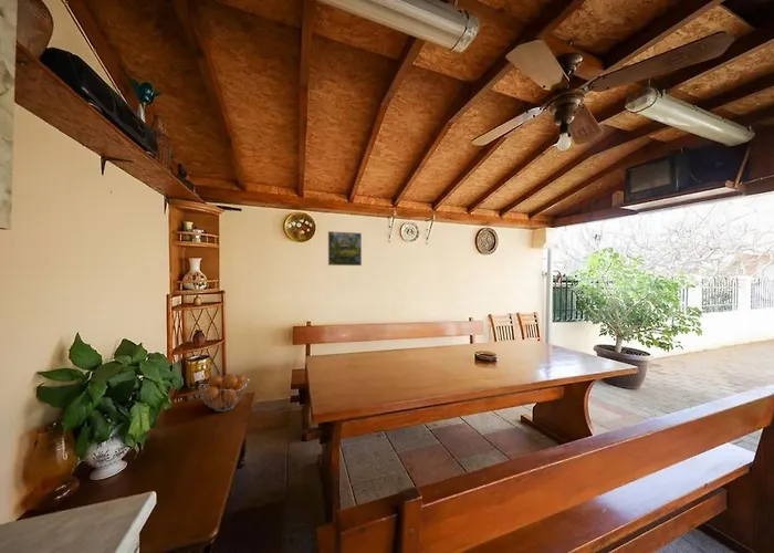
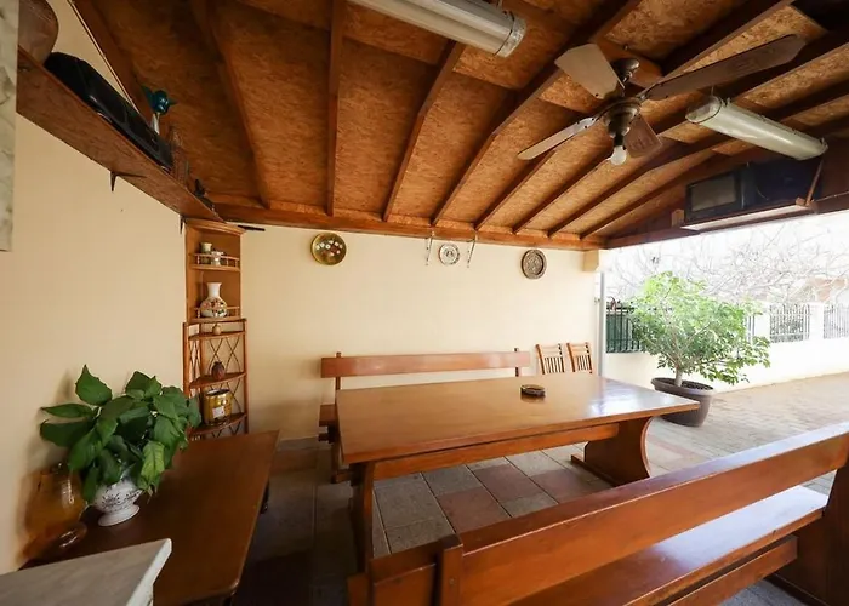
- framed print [327,230,363,267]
- fruit basket [198,373,250,413]
